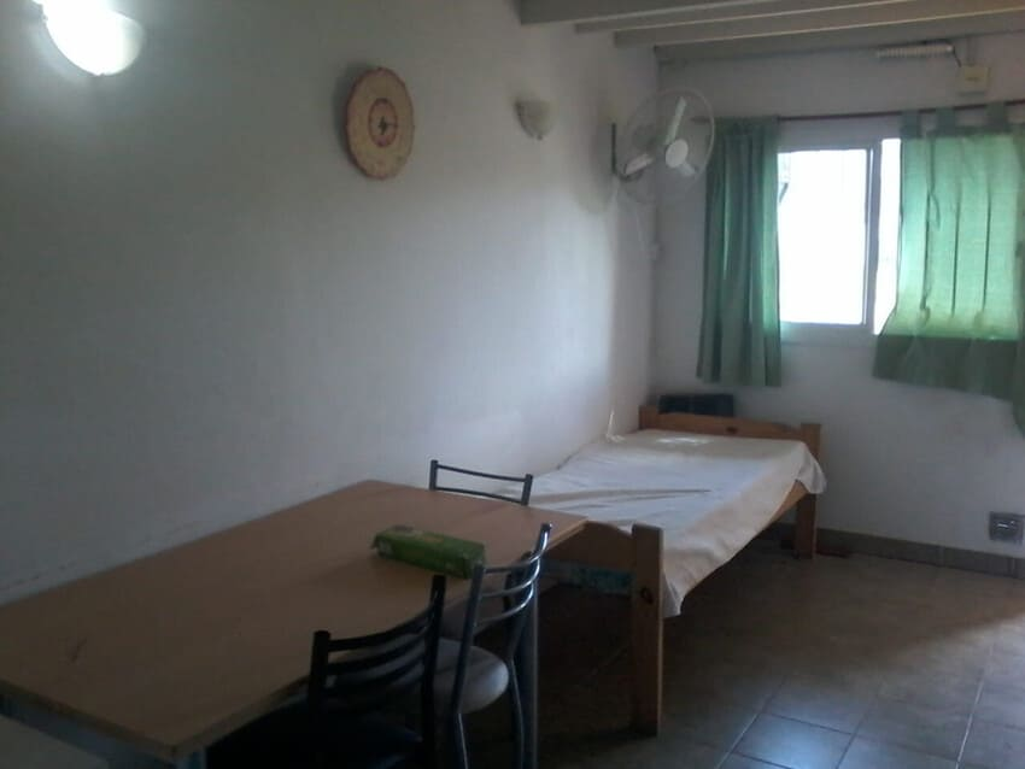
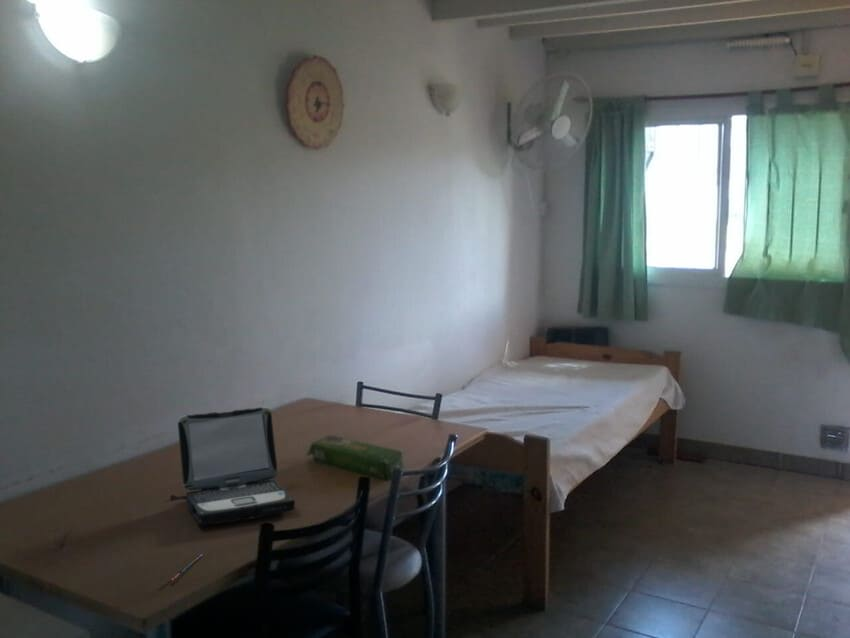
+ pen [168,553,203,583]
+ laptop [170,406,296,526]
